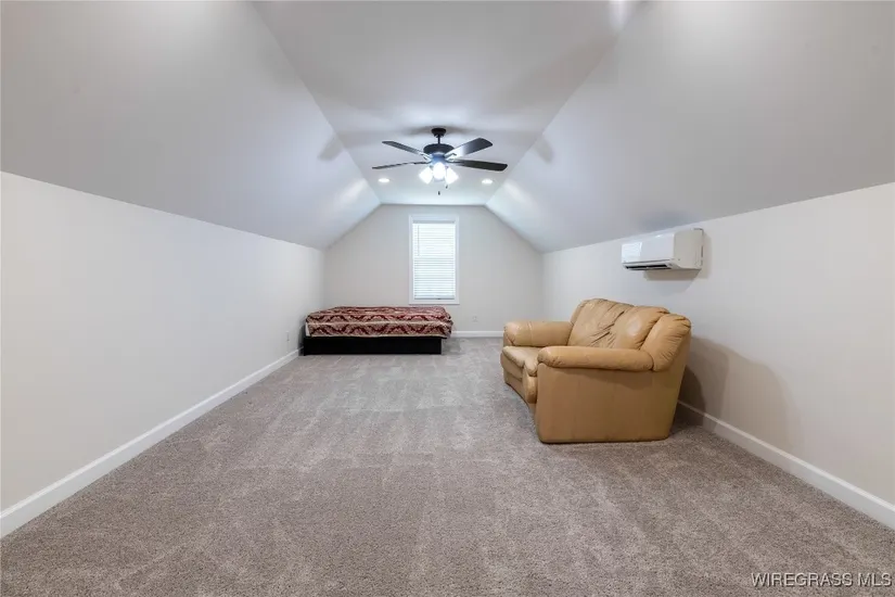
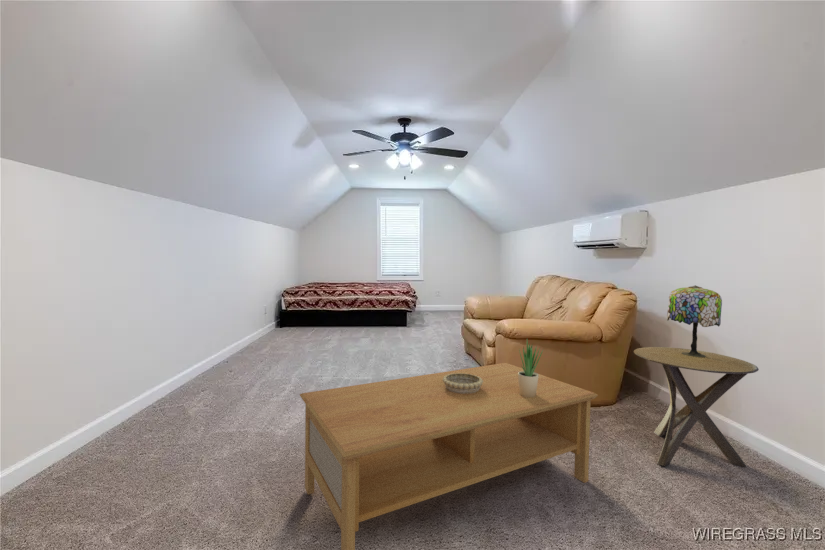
+ table lamp [666,285,723,357]
+ coffee table [299,362,599,550]
+ potted plant [518,339,545,398]
+ decorative bowl [443,373,483,394]
+ side table [633,346,760,468]
